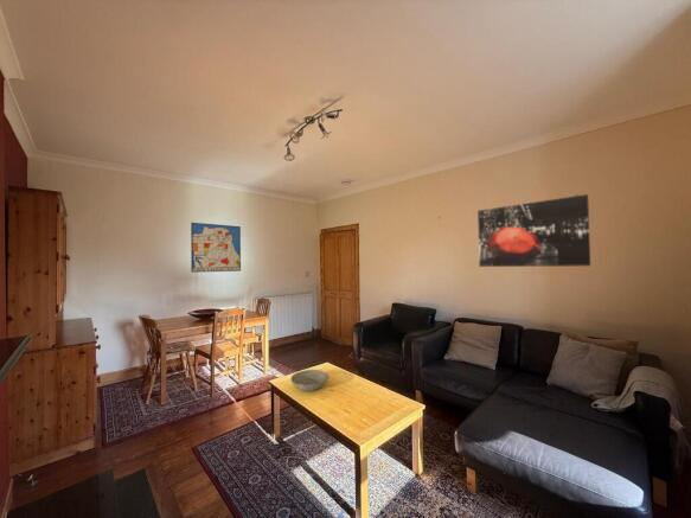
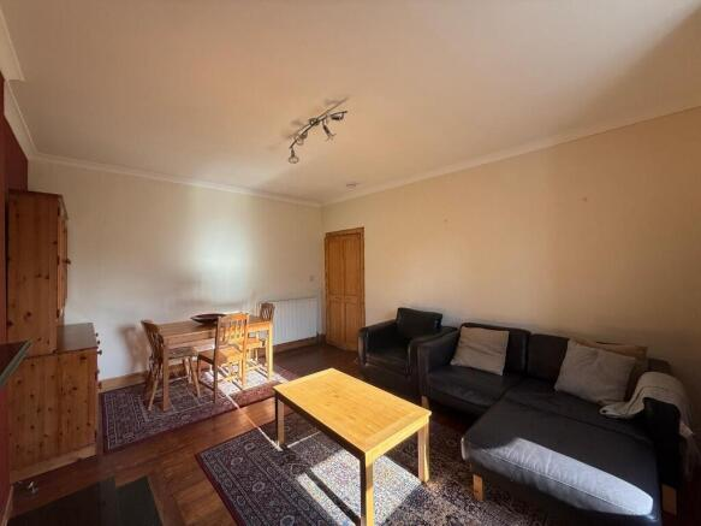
- wall art [476,193,591,268]
- wall art [190,222,242,274]
- bowl [290,369,329,392]
